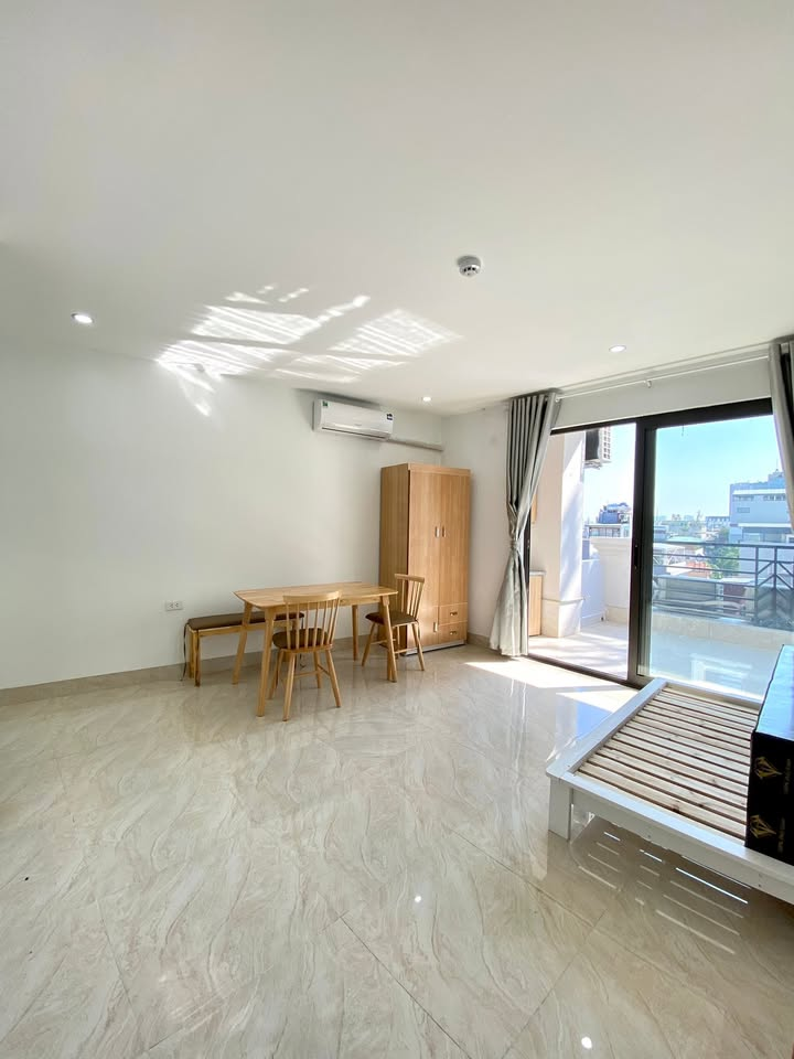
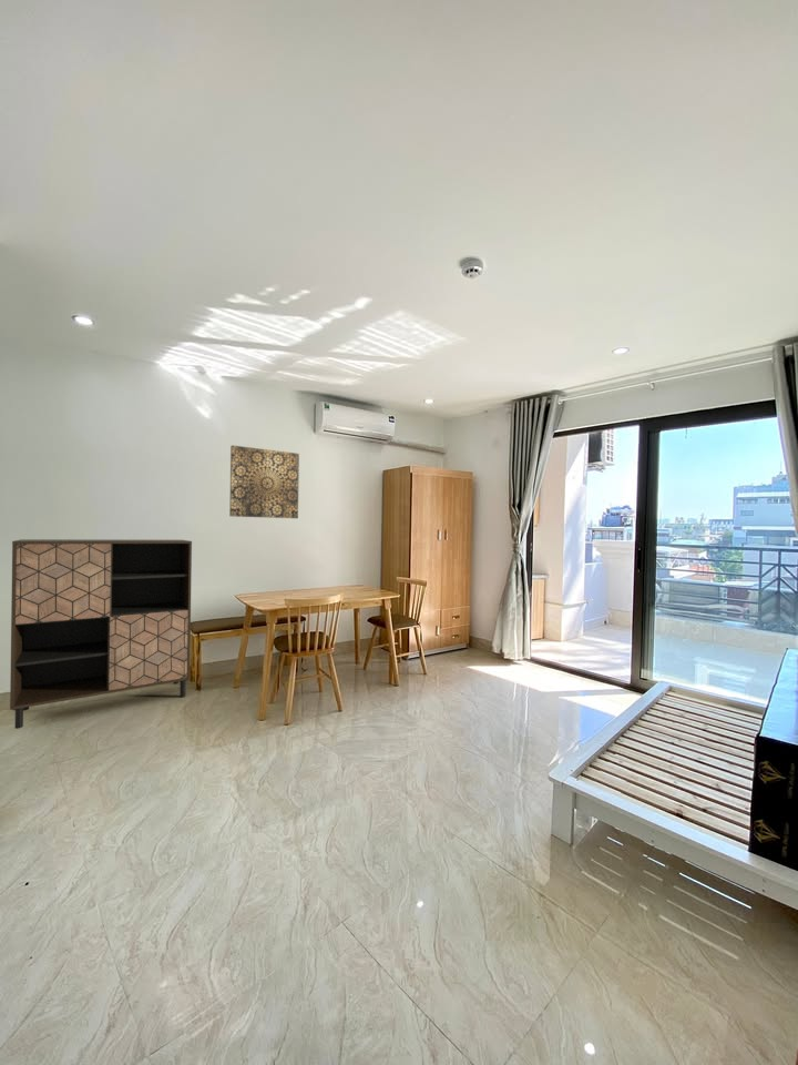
+ cabinet [9,538,193,730]
+ wall art [228,444,300,519]
